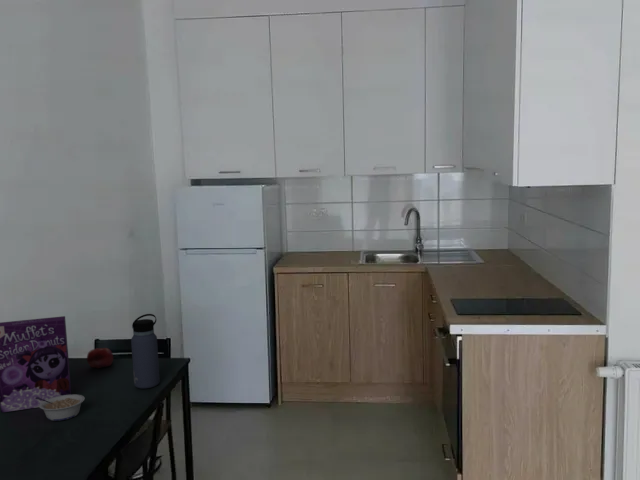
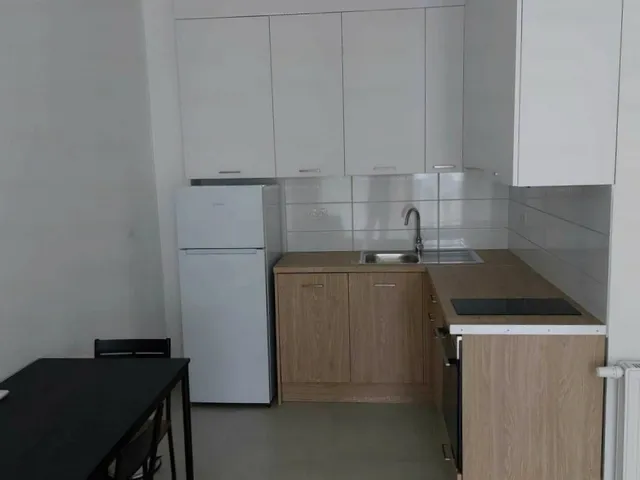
- cereal box [0,315,72,413]
- water bottle [130,313,161,390]
- fruit [86,347,114,370]
- legume [35,393,86,422]
